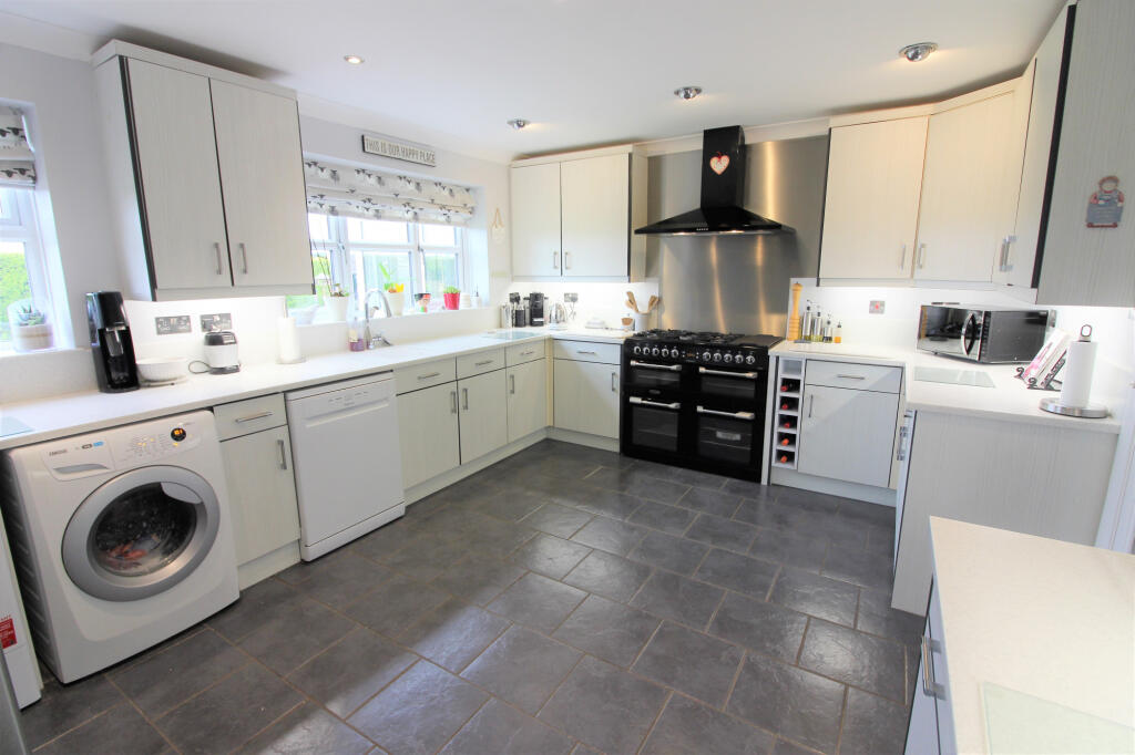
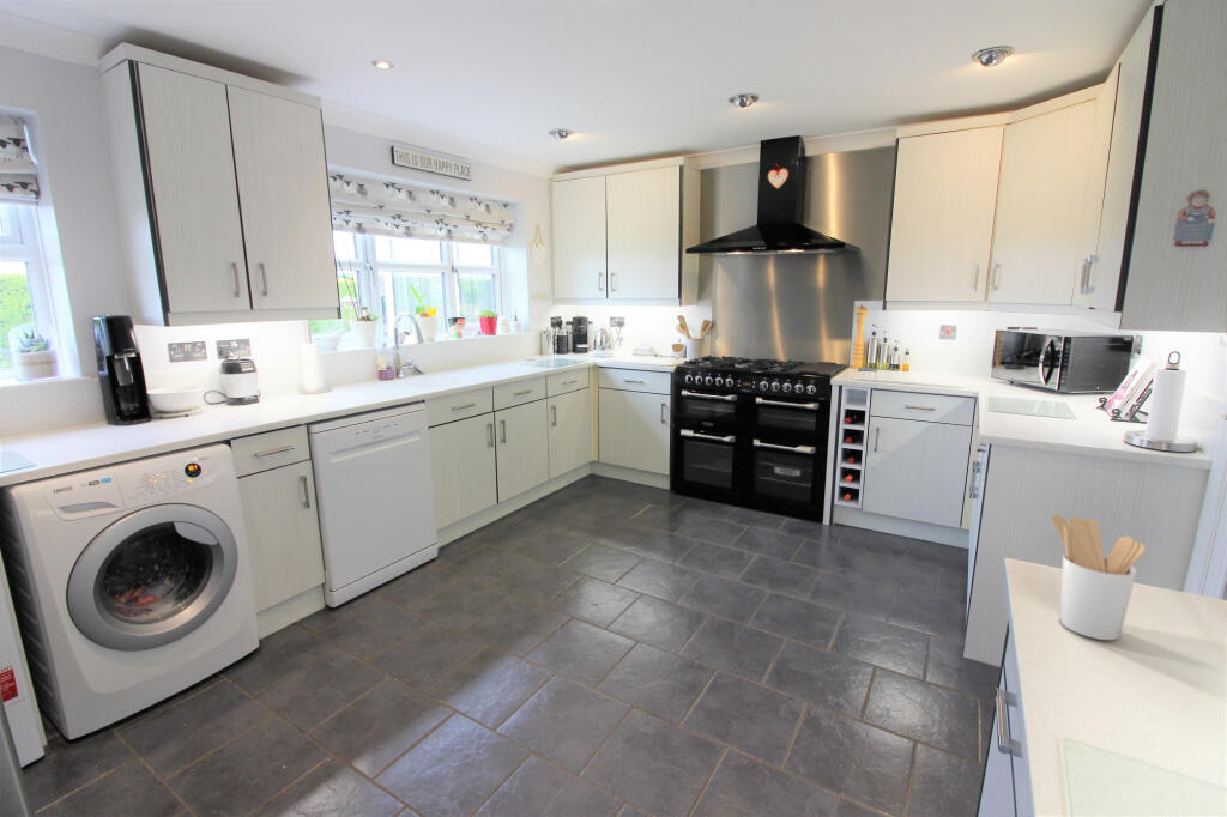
+ utensil holder [1050,514,1147,641]
